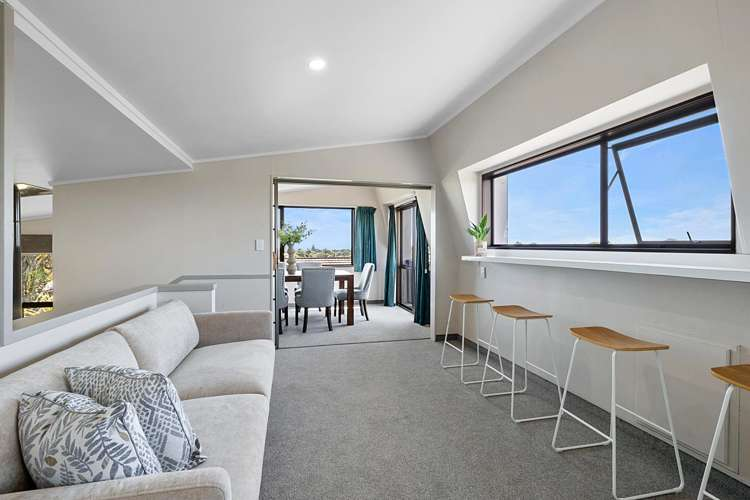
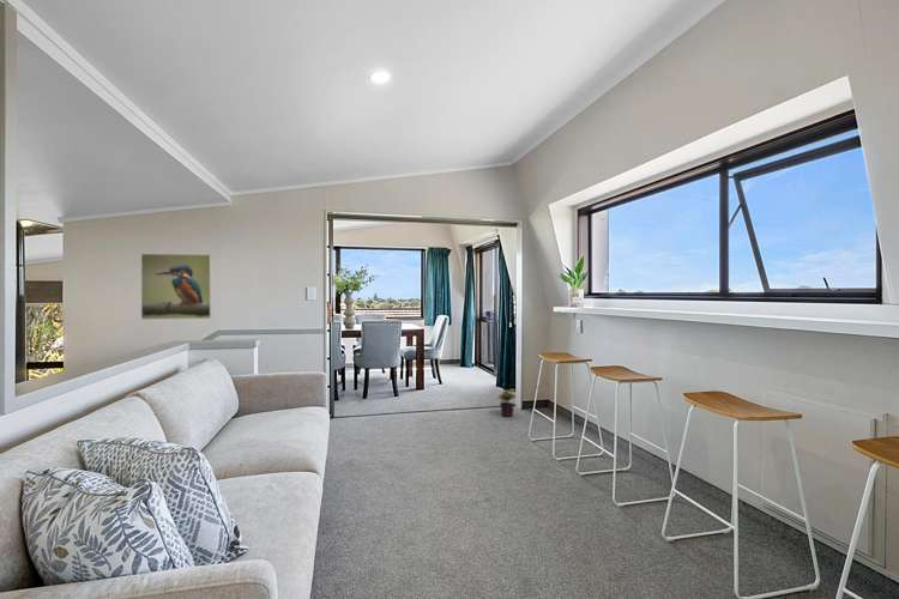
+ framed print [140,253,213,321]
+ potted plant [495,388,517,418]
